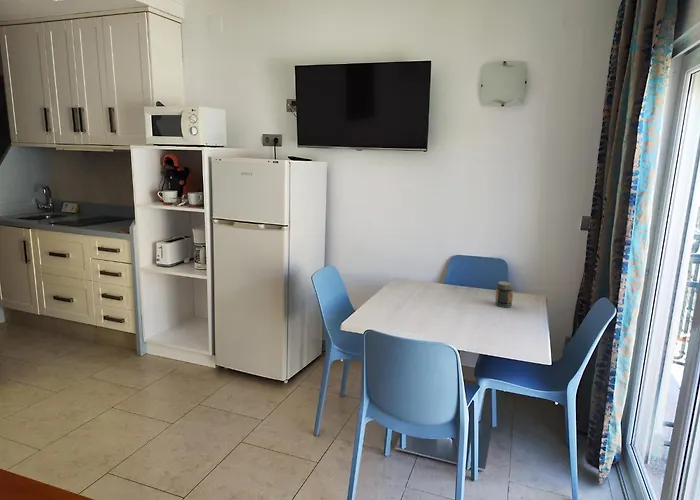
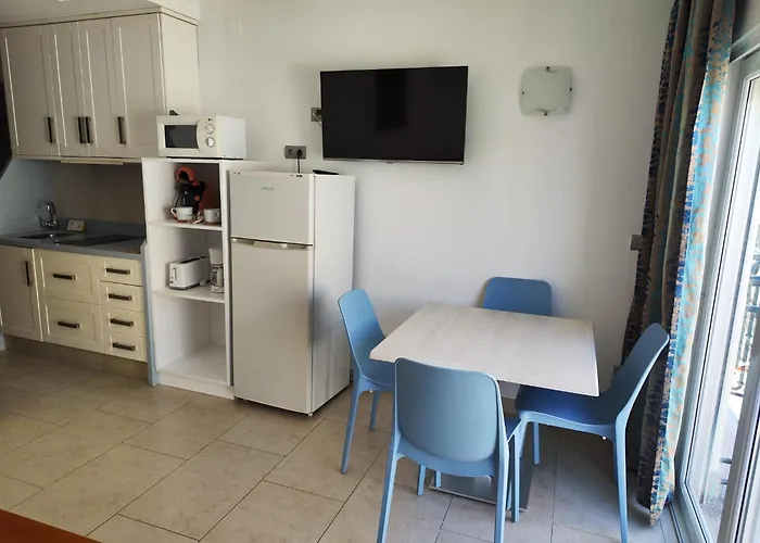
- jar [494,280,515,308]
